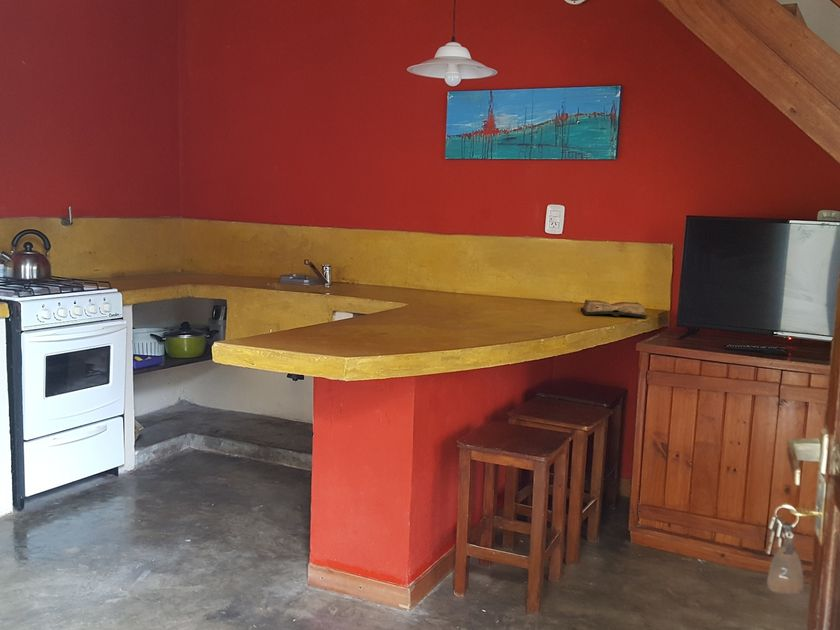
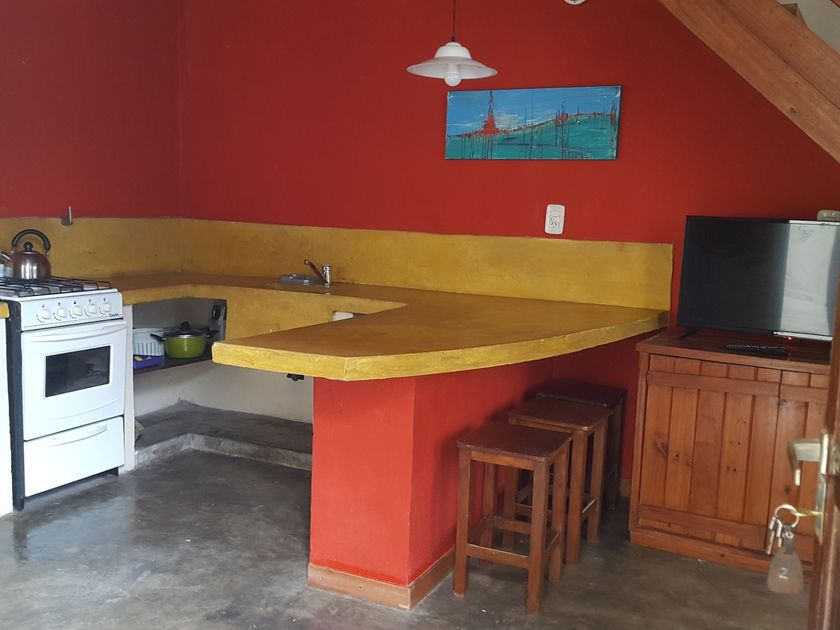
- diary [580,299,648,319]
